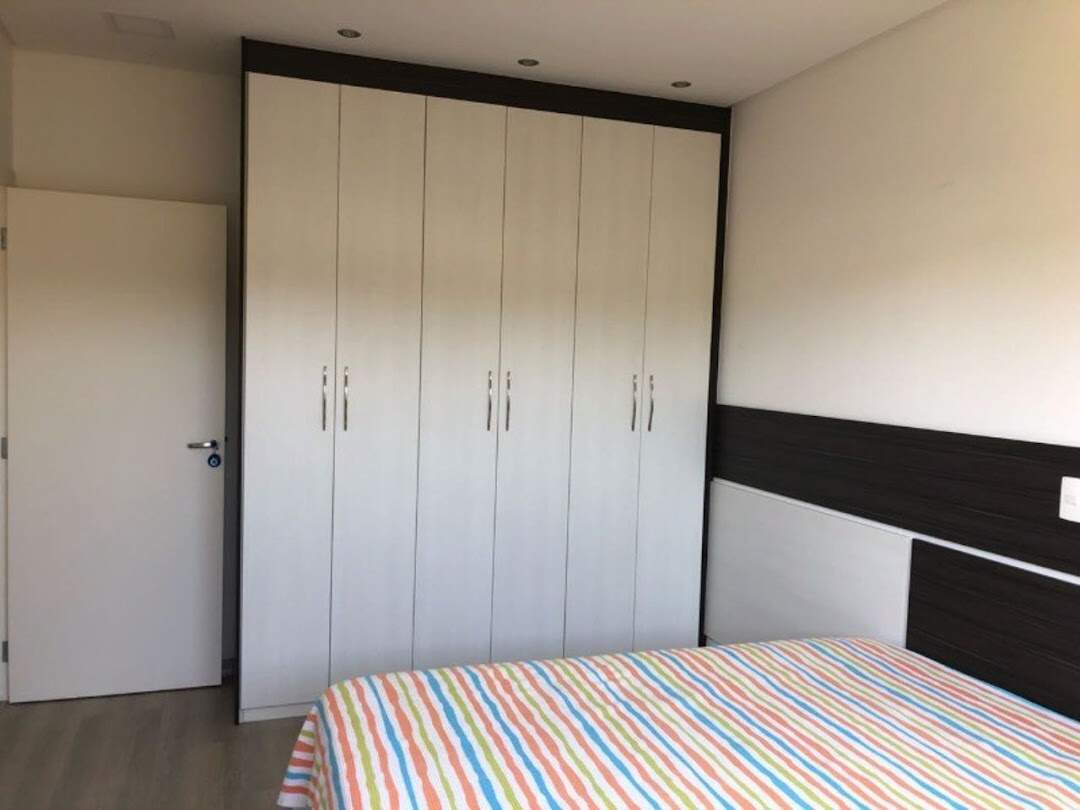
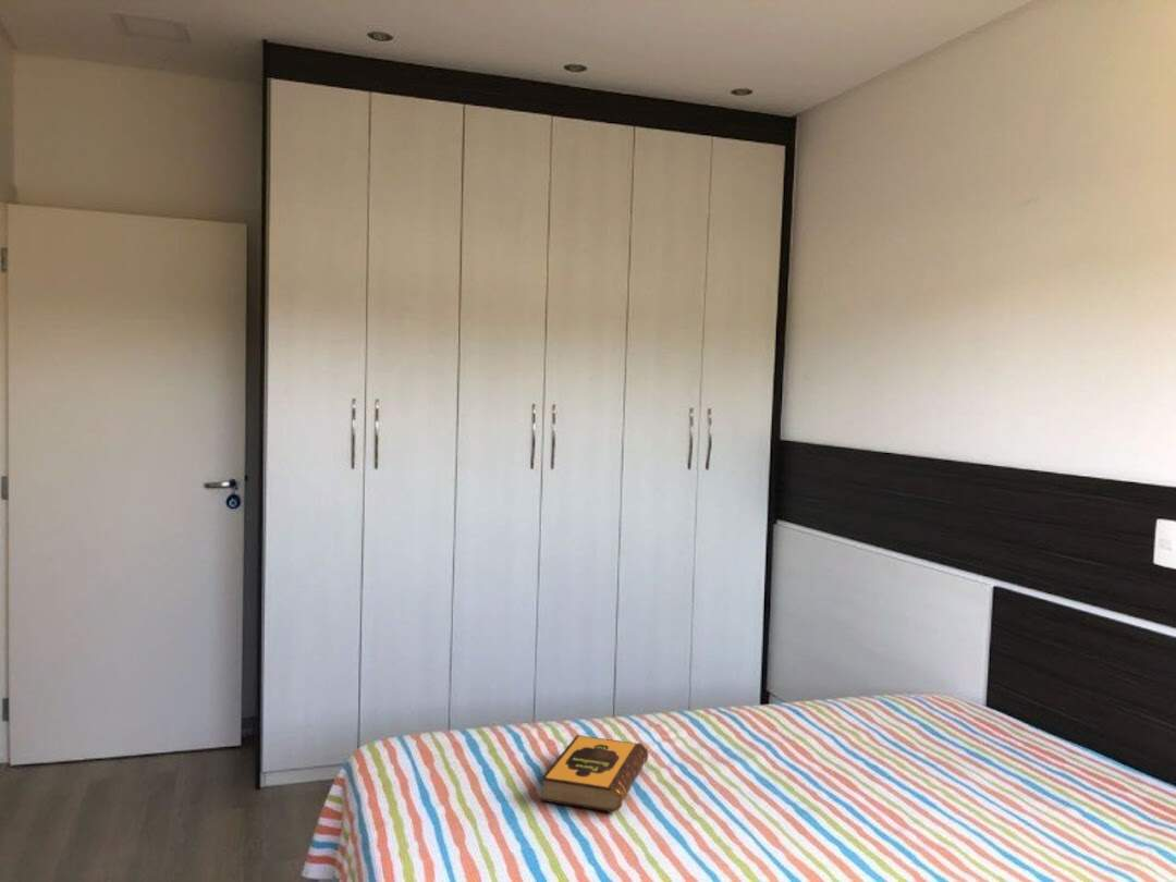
+ hardback book [540,734,649,813]
